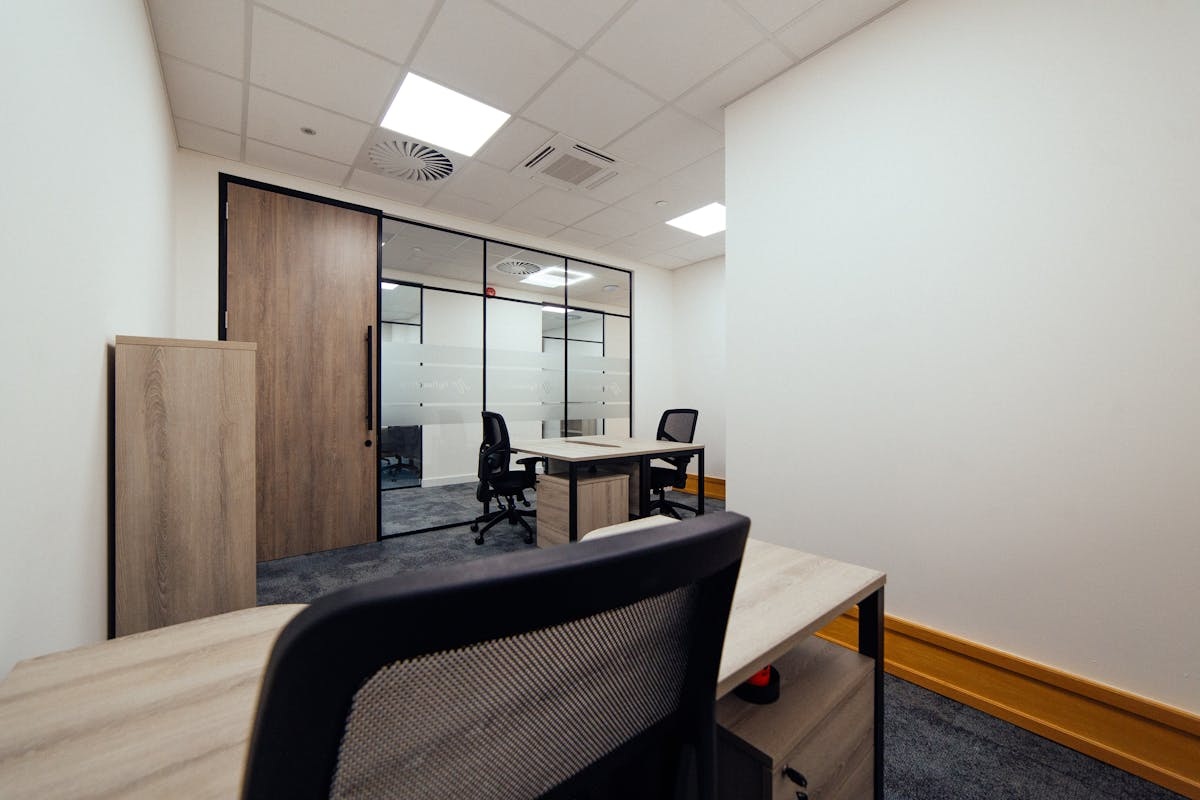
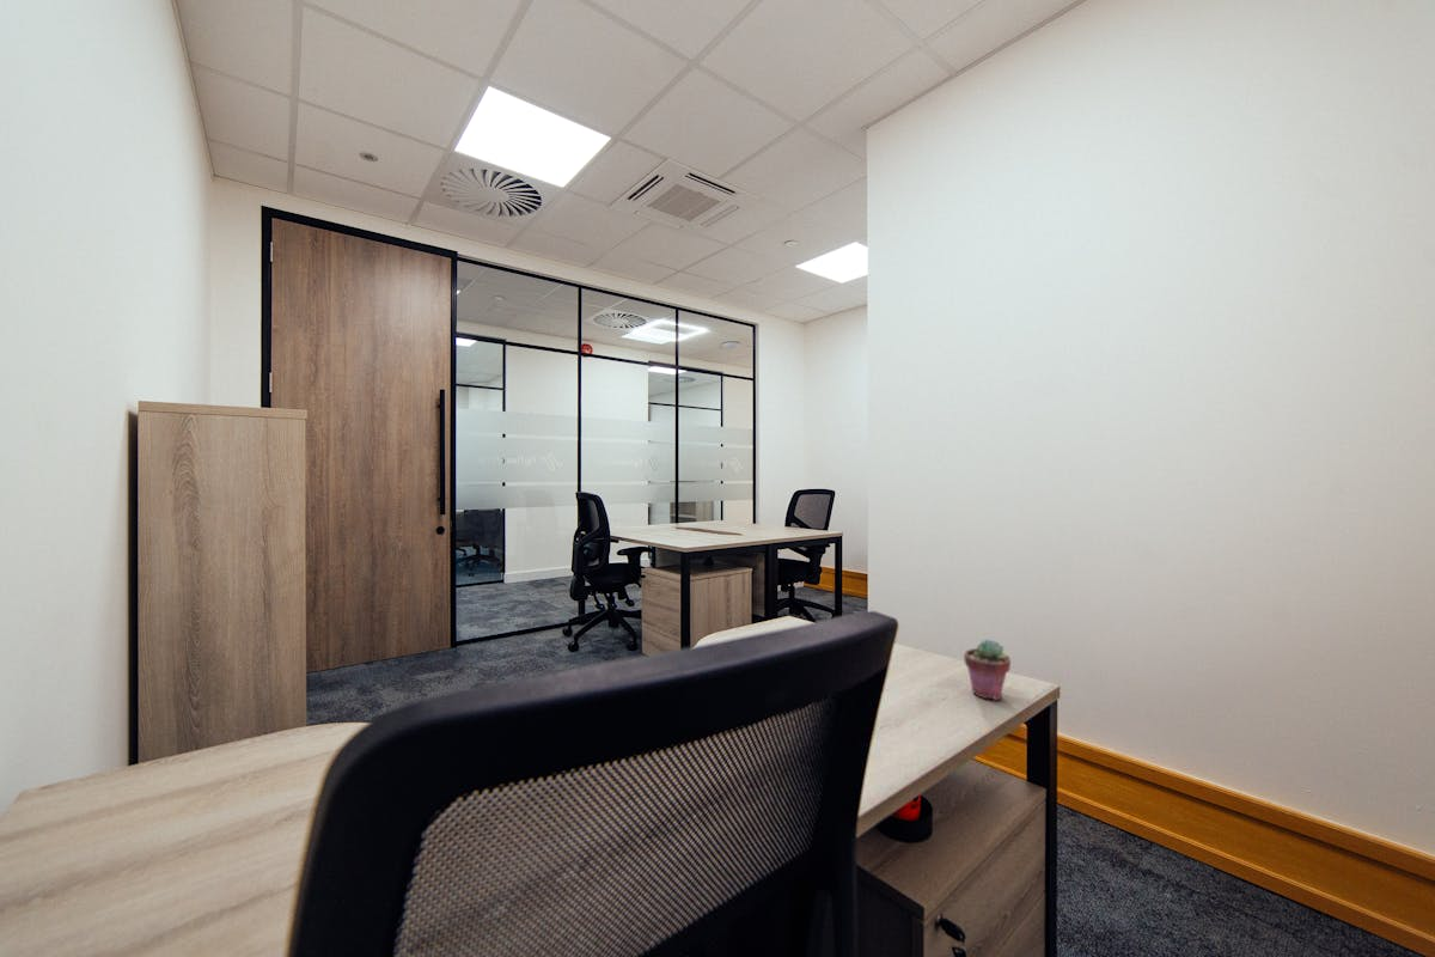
+ potted succulent [963,639,1012,701]
